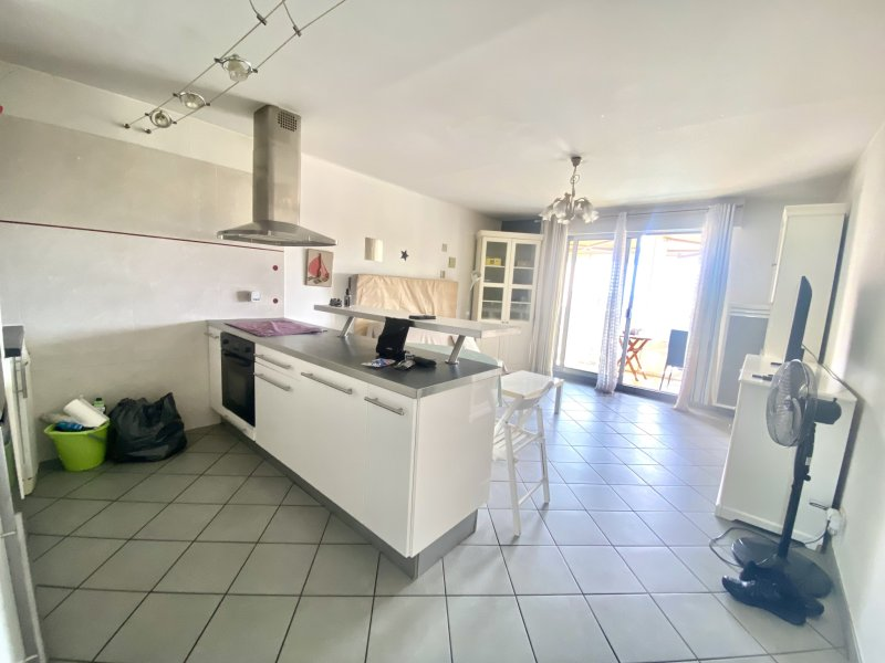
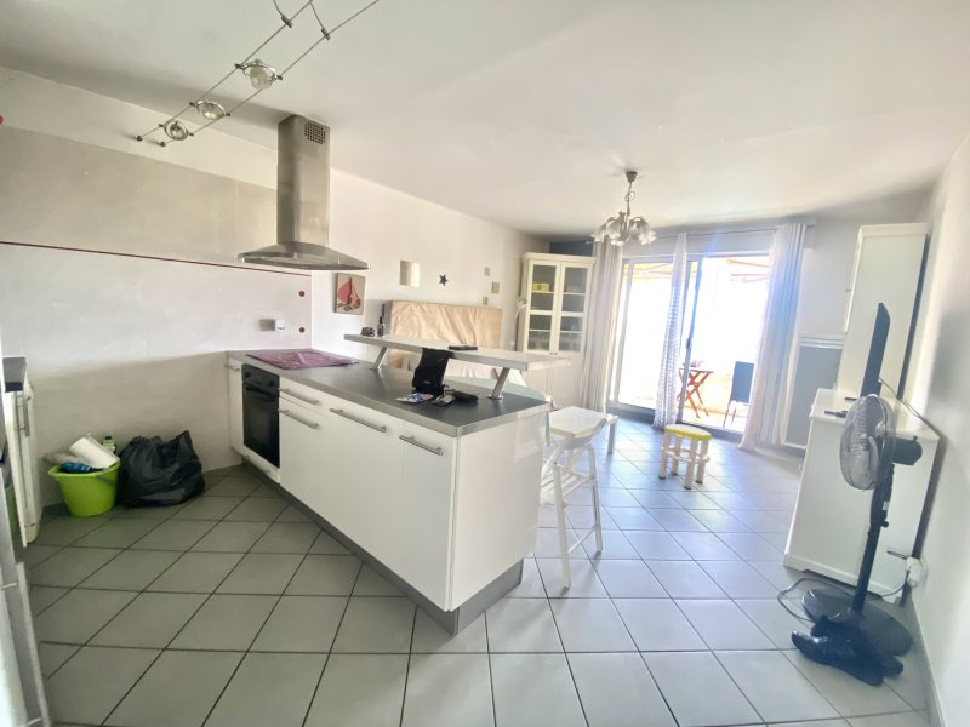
+ stool [657,423,713,491]
